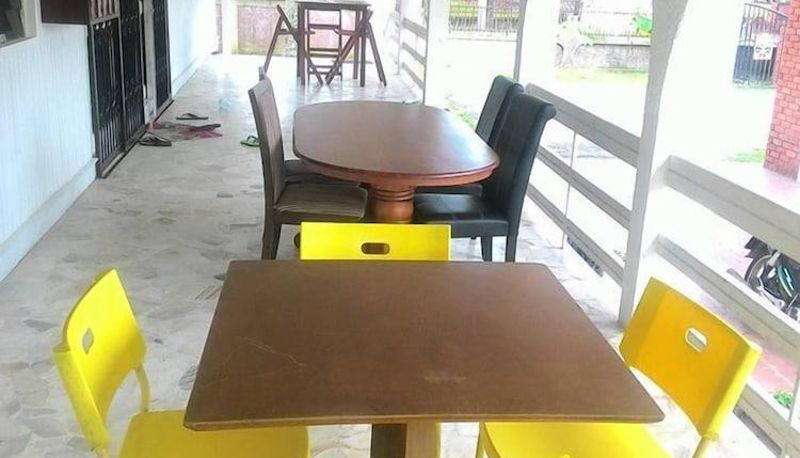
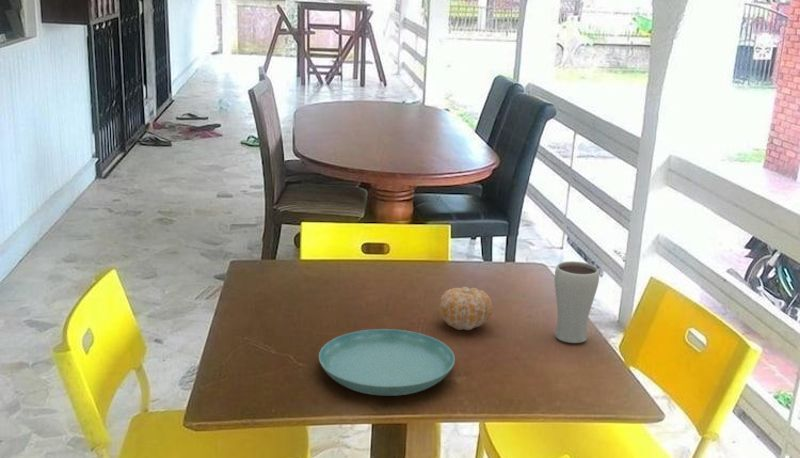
+ saucer [318,328,456,397]
+ drinking glass [553,260,600,344]
+ fruit [438,286,494,331]
